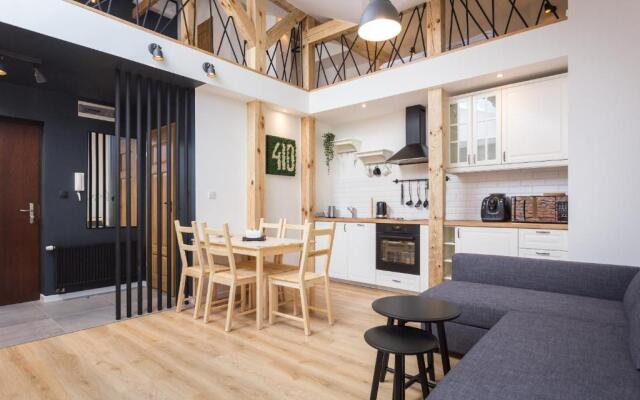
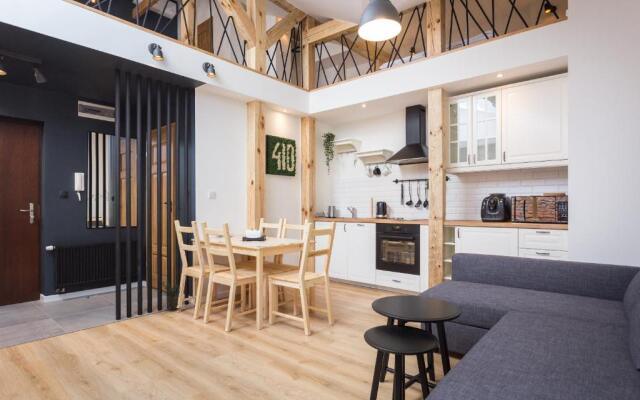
+ potted plant [159,276,187,311]
